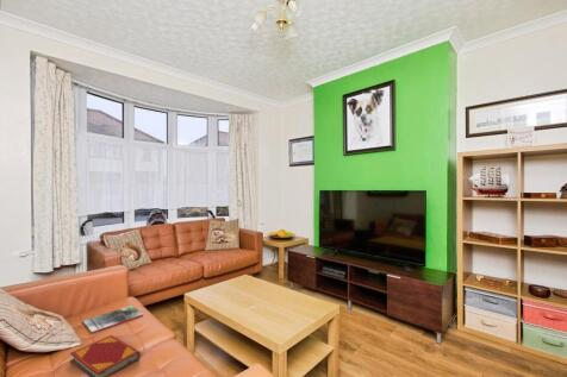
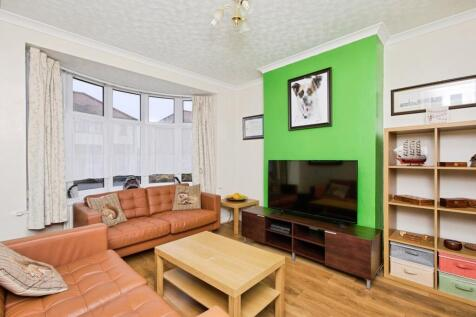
- hardback book [69,334,142,377]
- magazine [82,304,144,334]
